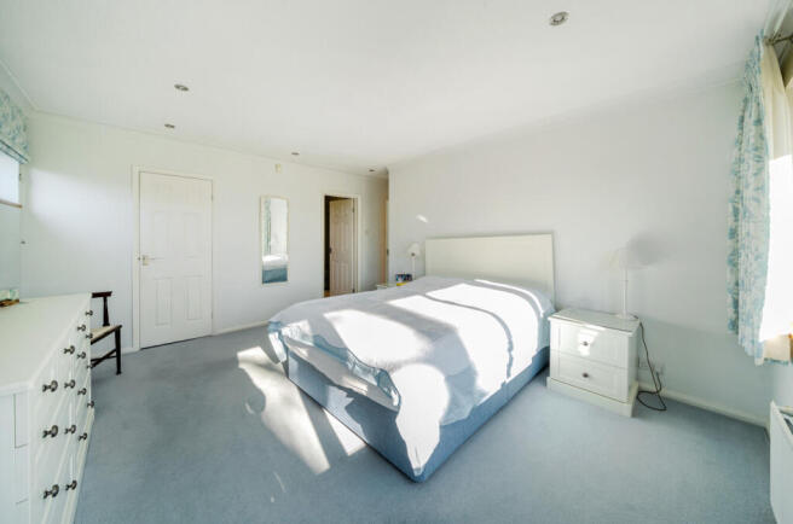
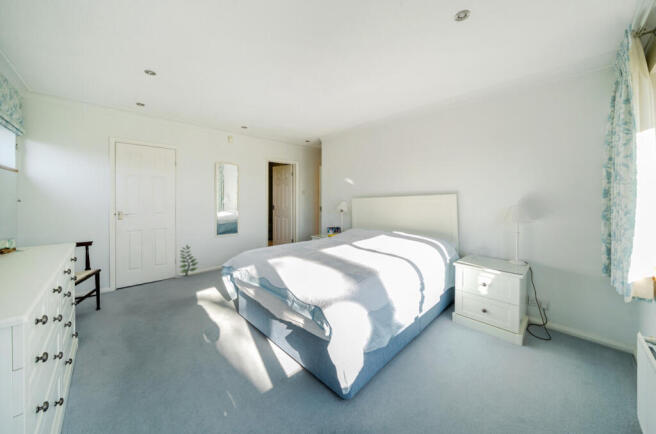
+ decorative plant [179,244,199,277]
